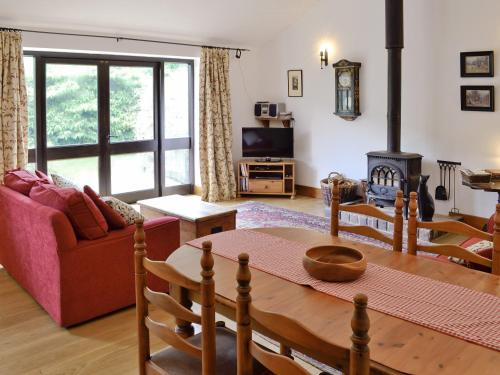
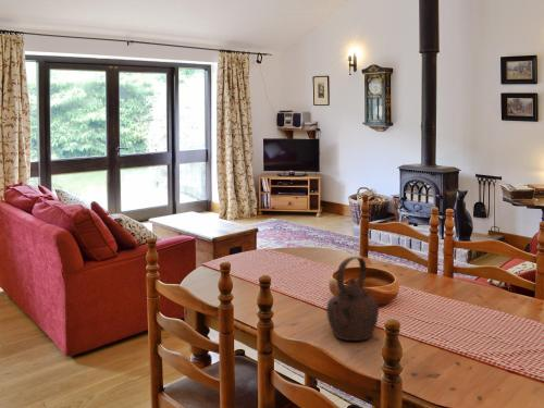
+ teapot [325,256,380,342]
